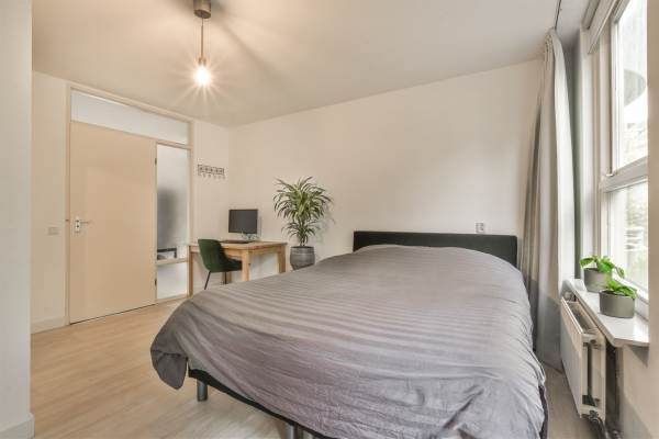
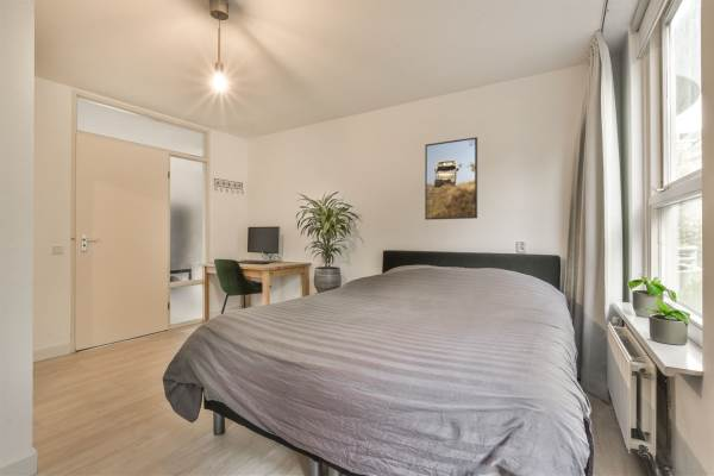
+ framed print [424,136,478,221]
